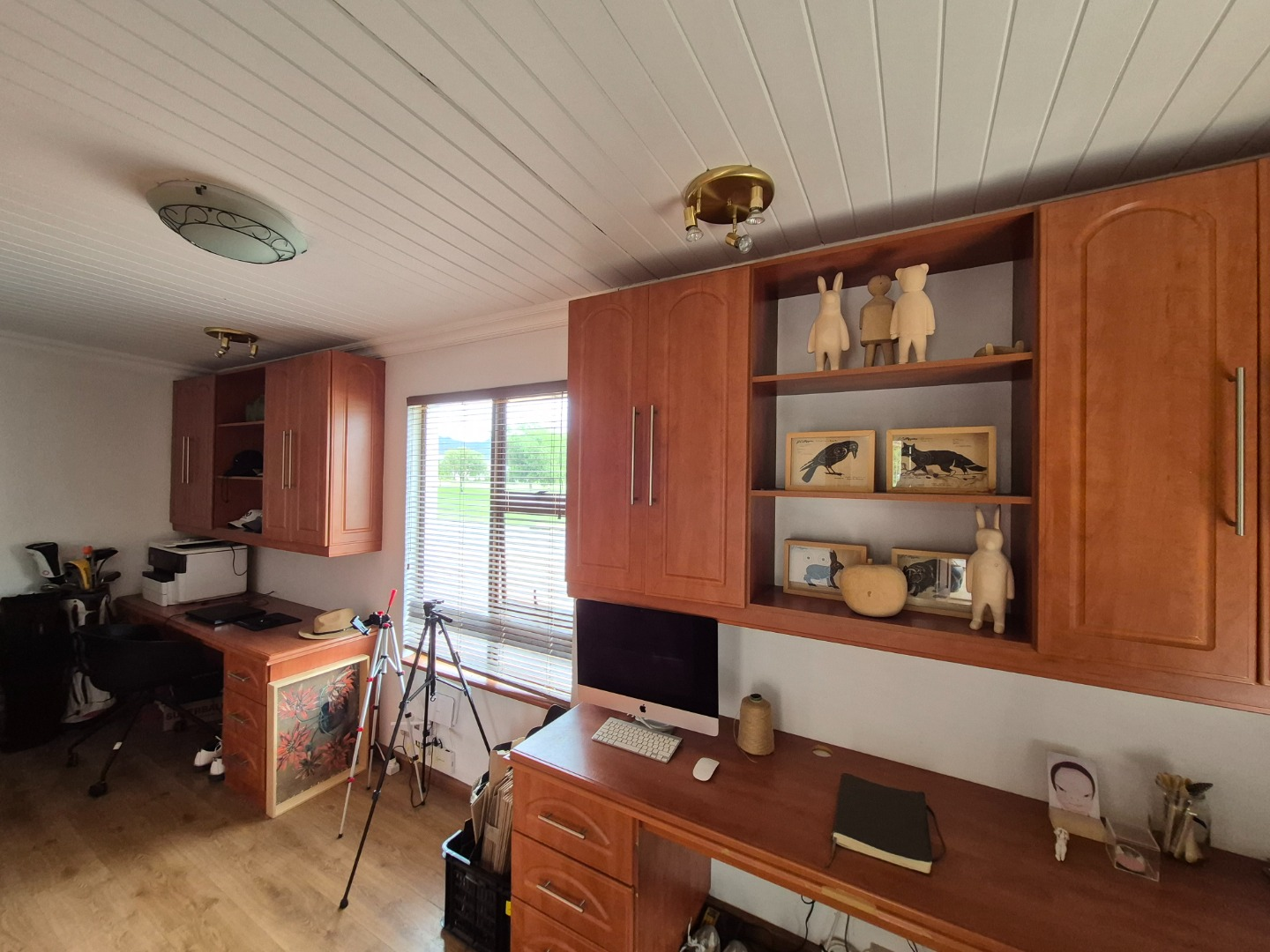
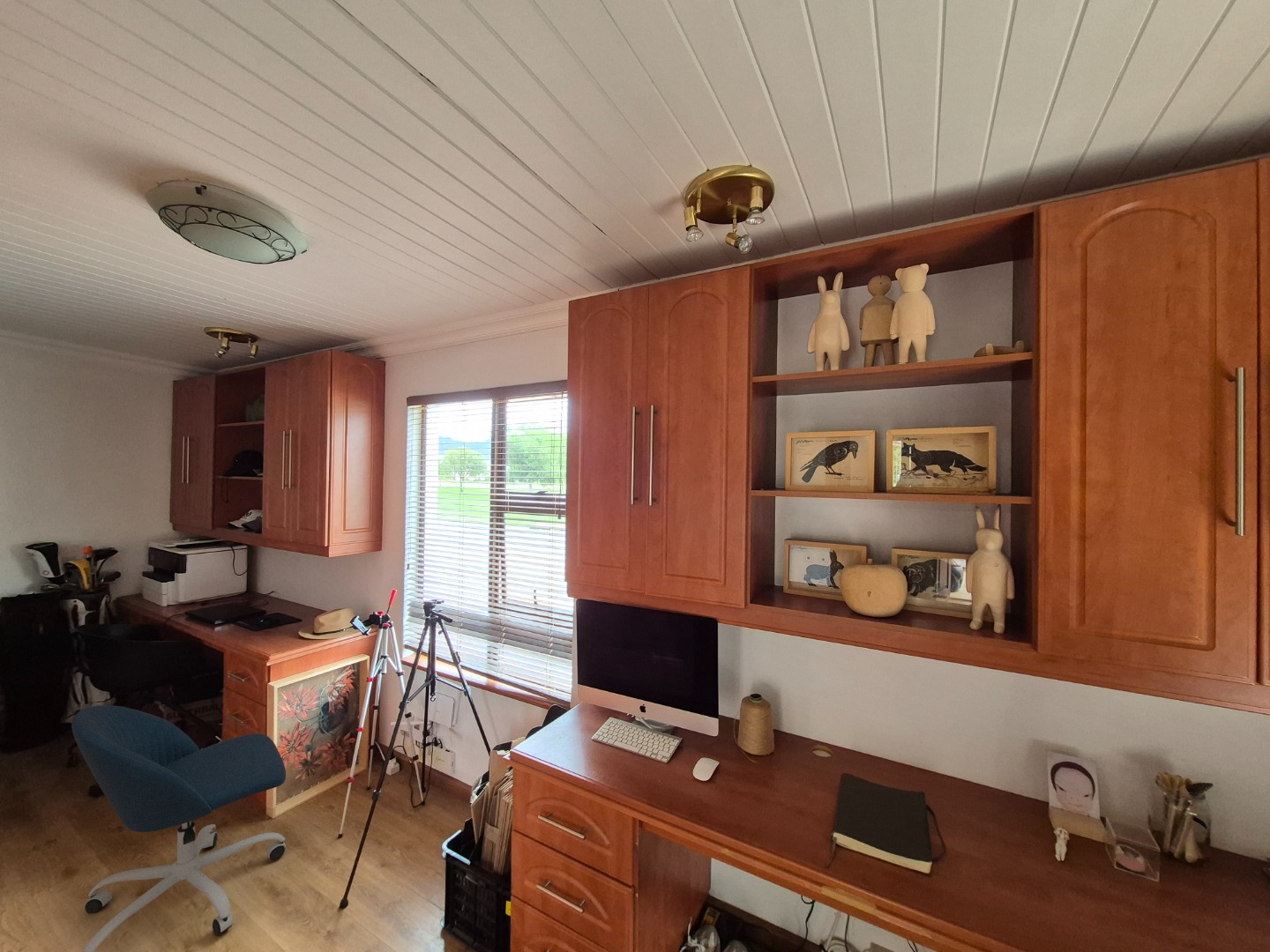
+ office chair [71,704,288,952]
